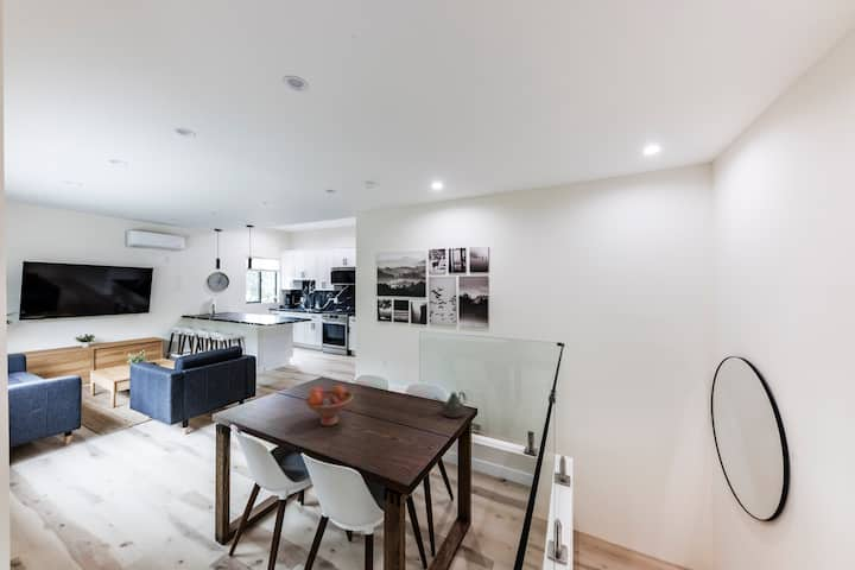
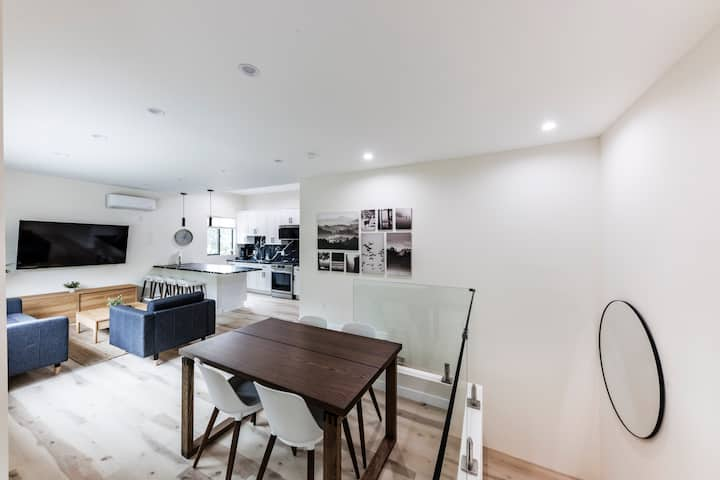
- teapot [432,391,467,419]
- fruit bowl [304,384,355,428]
